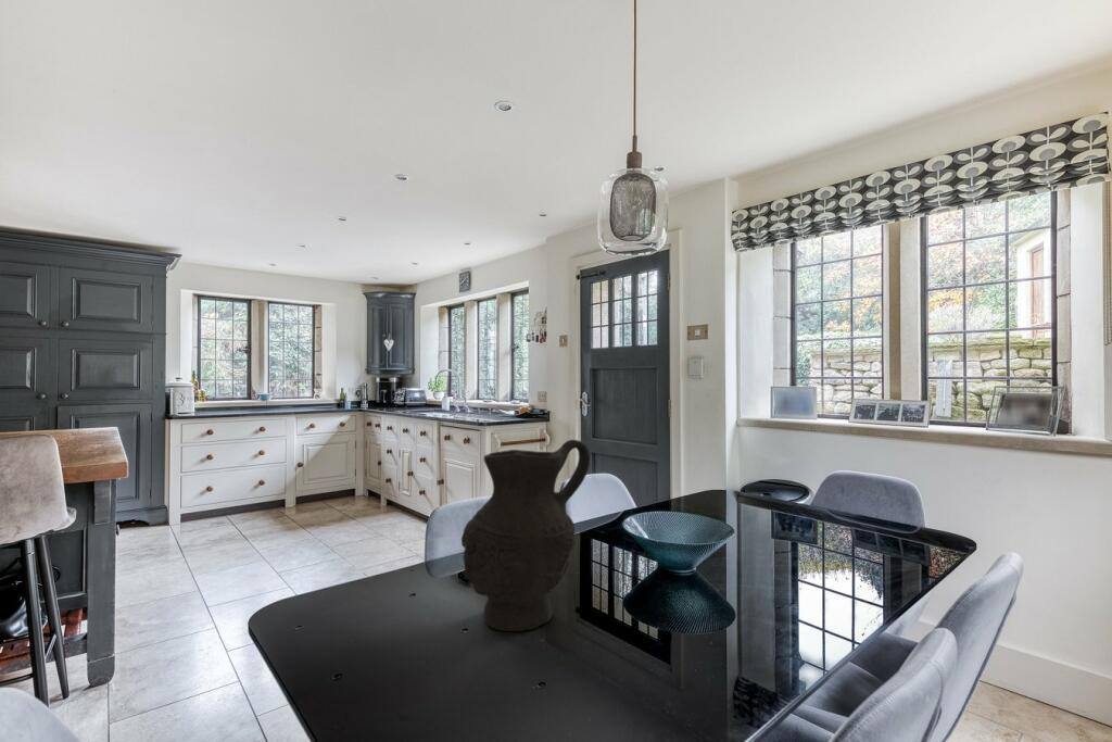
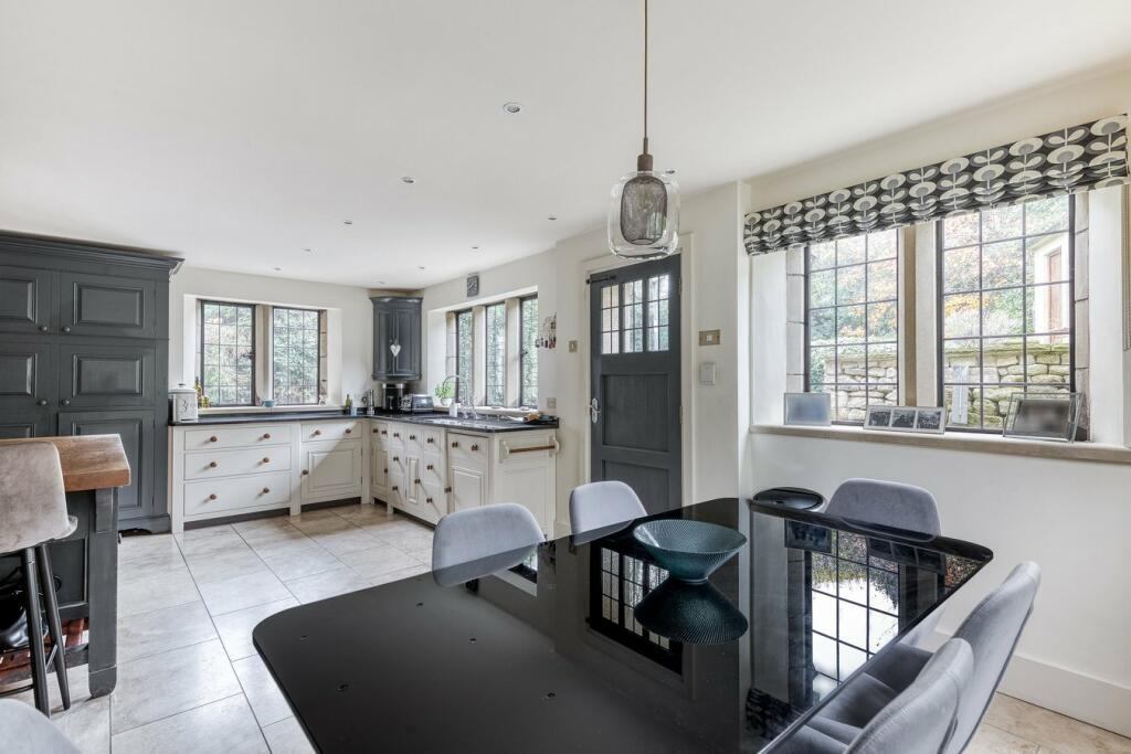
- decorative vase [460,439,591,632]
